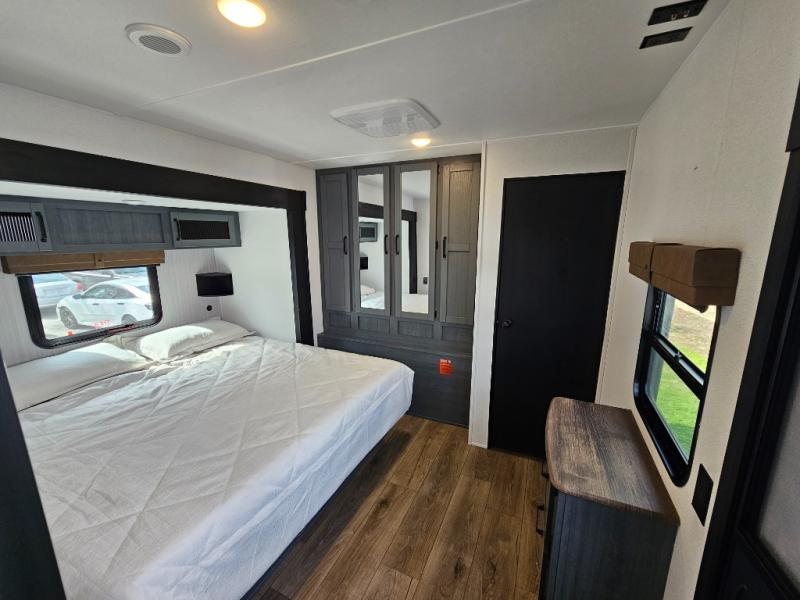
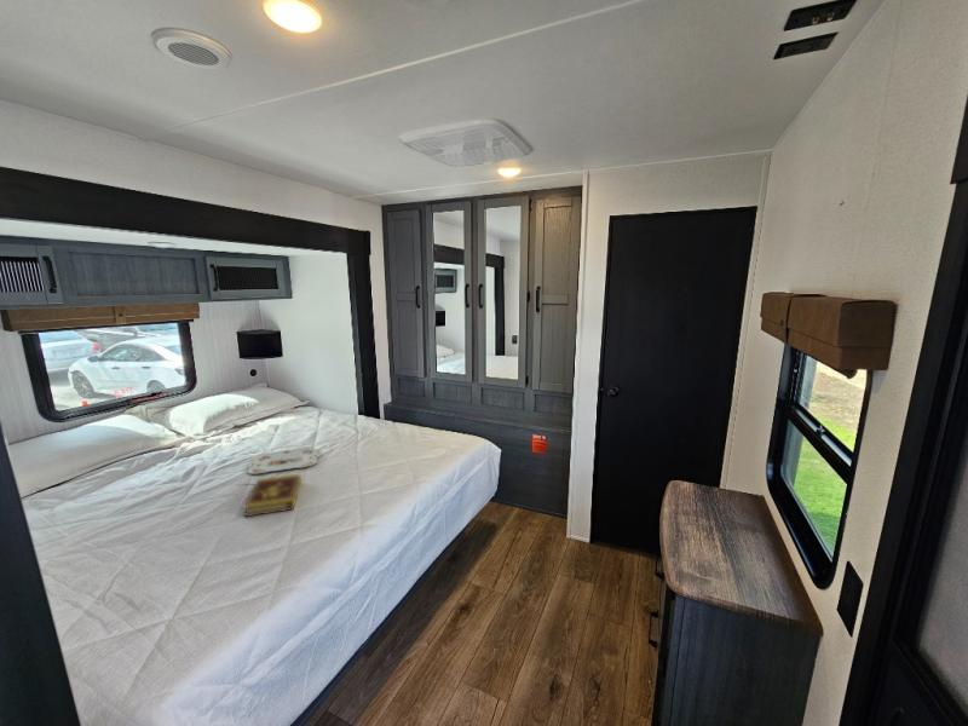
+ book [242,472,302,518]
+ serving tray [247,446,321,474]
